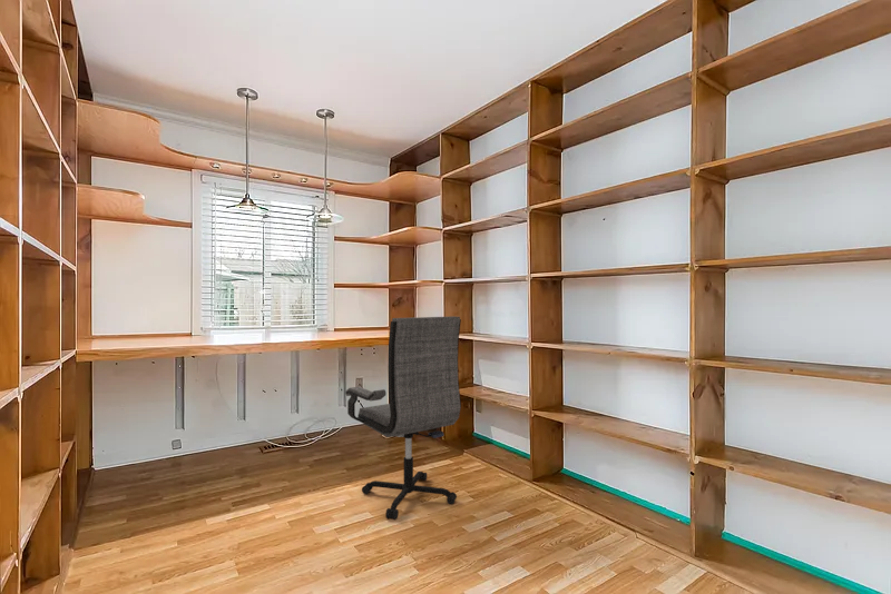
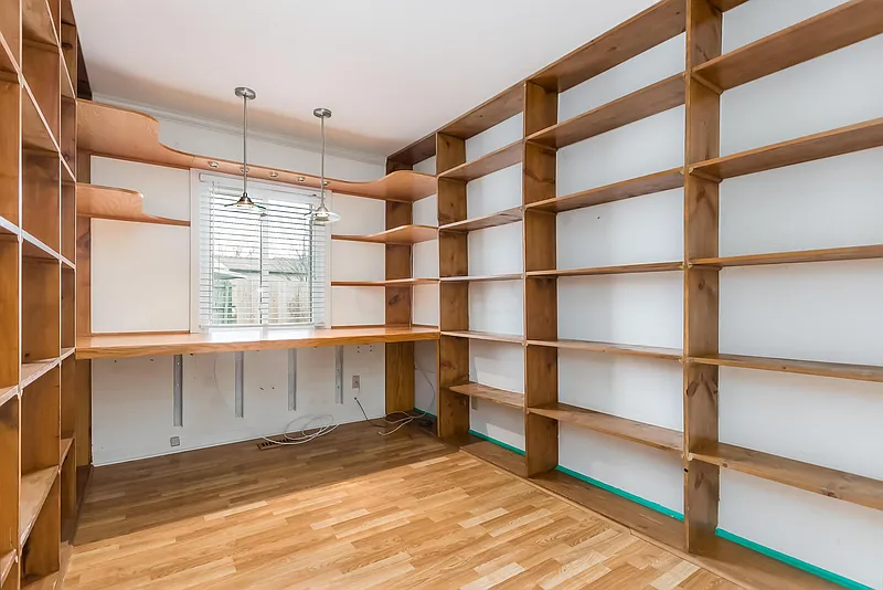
- office chair [344,315,462,521]
